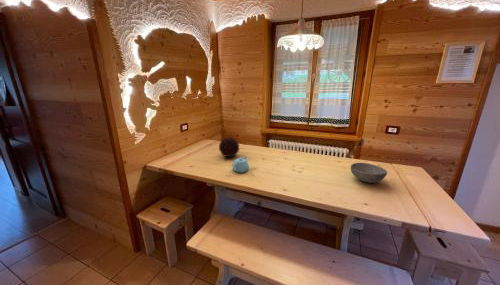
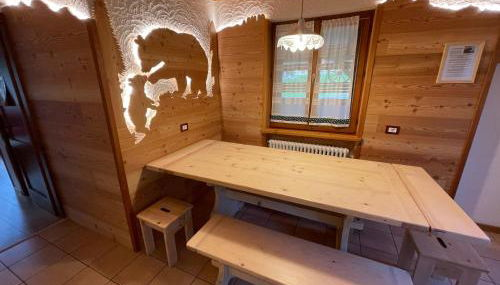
- bowl [350,162,388,184]
- teapot [231,155,250,174]
- decorative orb [218,136,240,158]
